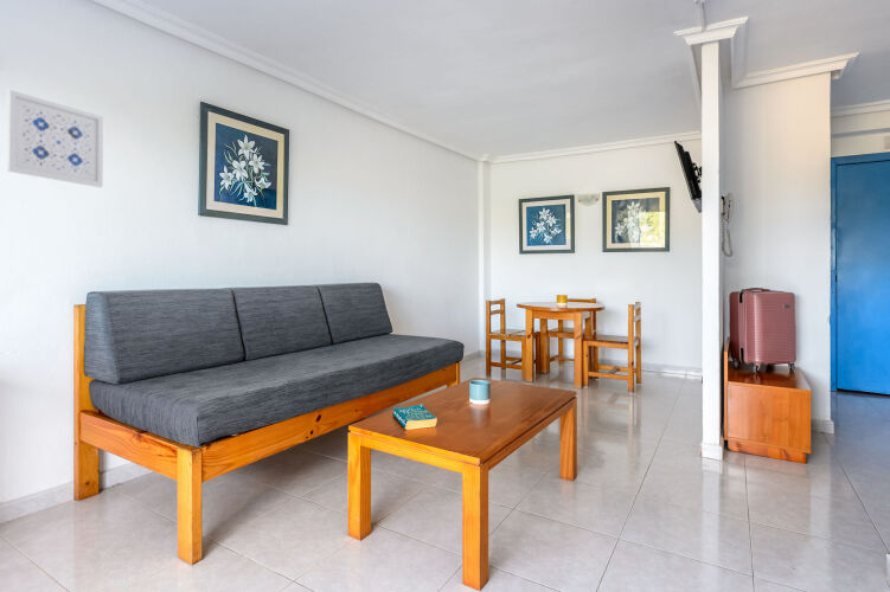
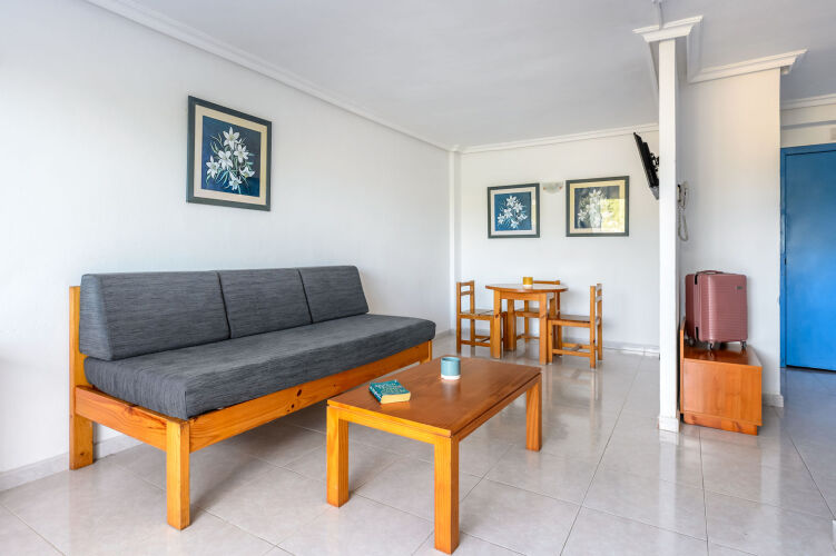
- wall art [6,89,104,188]
